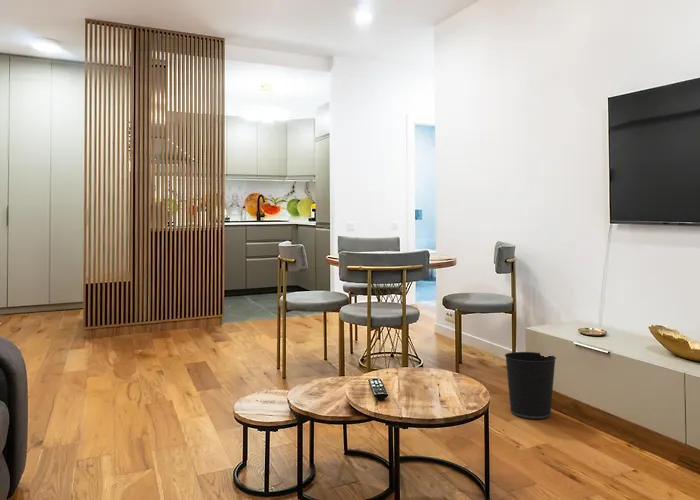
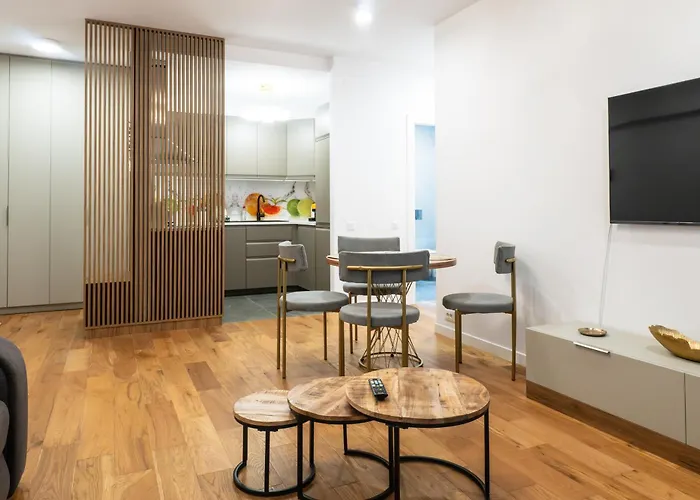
- wastebasket [504,351,557,420]
